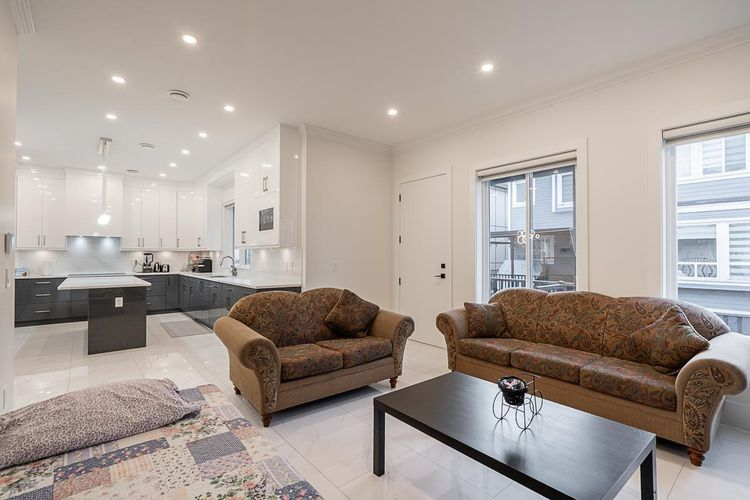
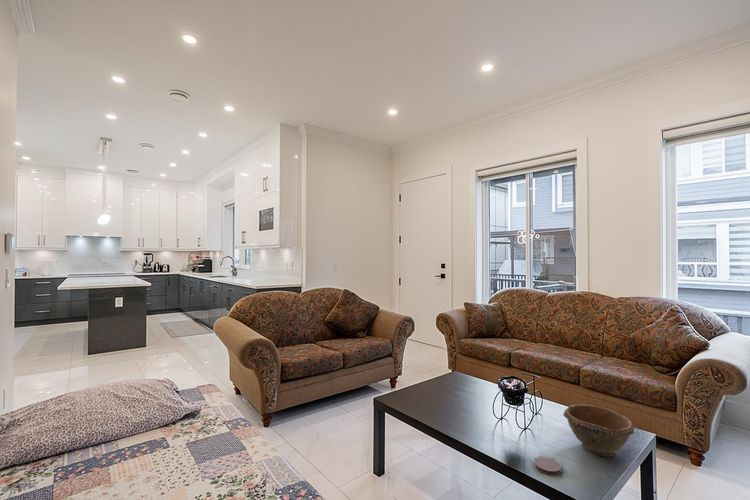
+ coaster [533,456,562,476]
+ bowl [563,403,635,458]
